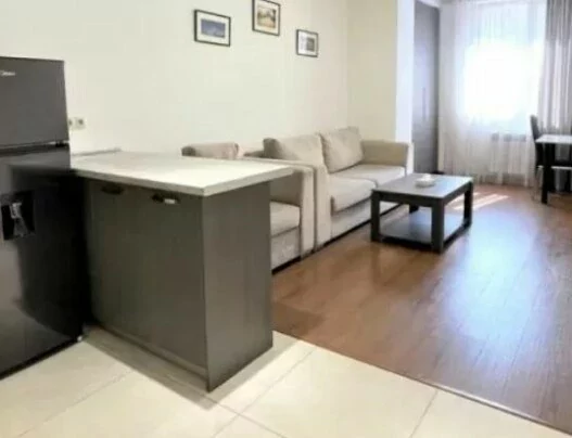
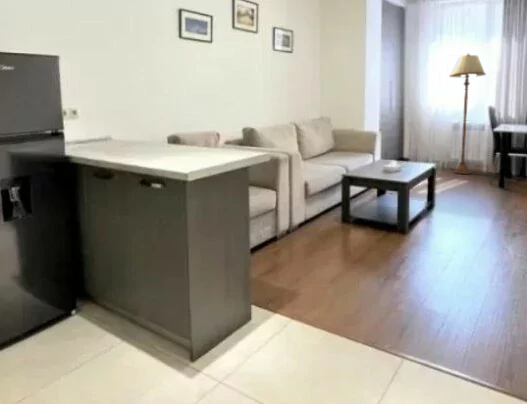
+ floor lamp [448,53,487,175]
